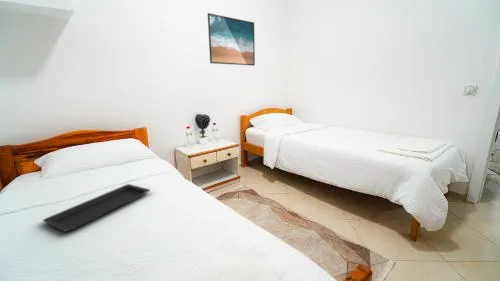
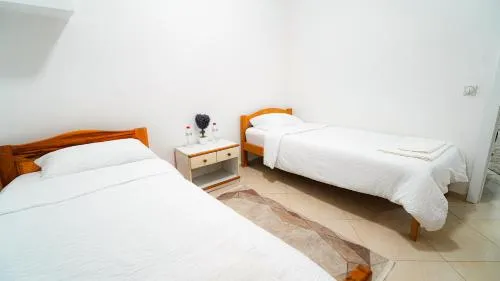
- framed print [207,12,256,67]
- serving tray [42,183,151,232]
